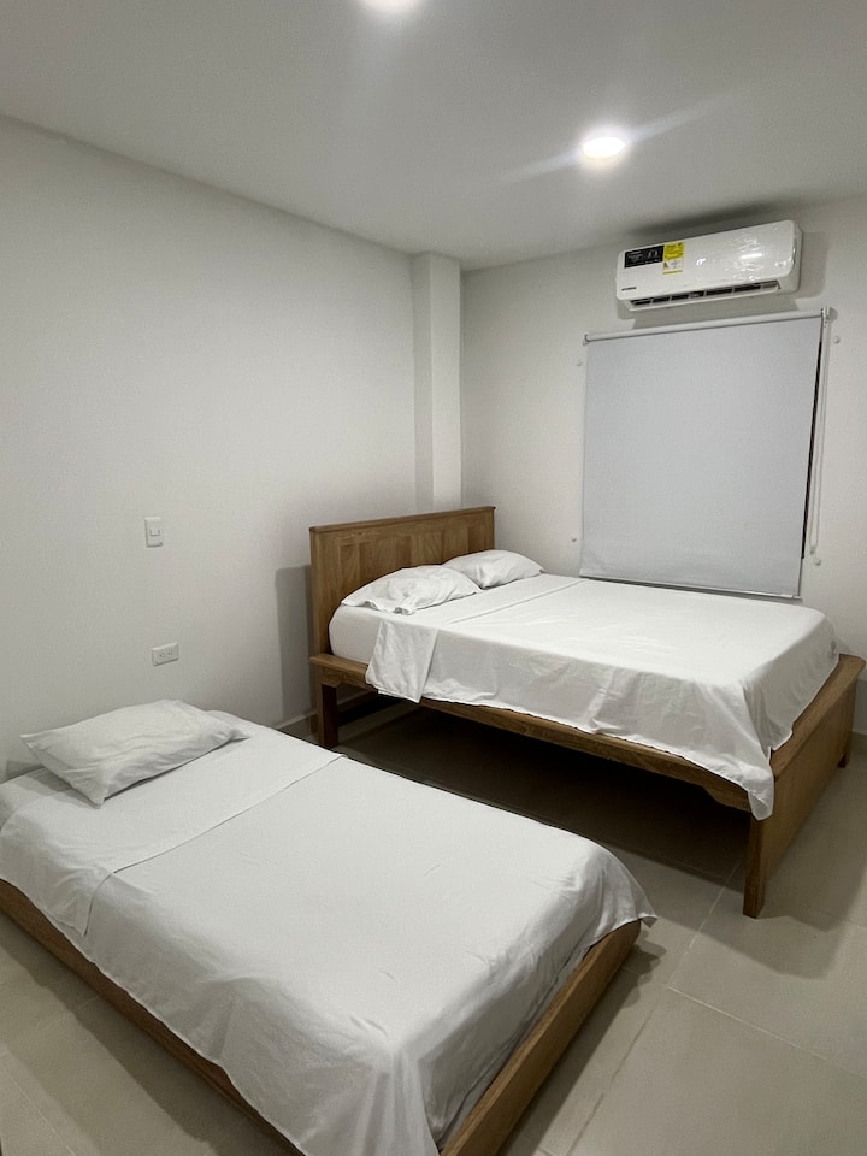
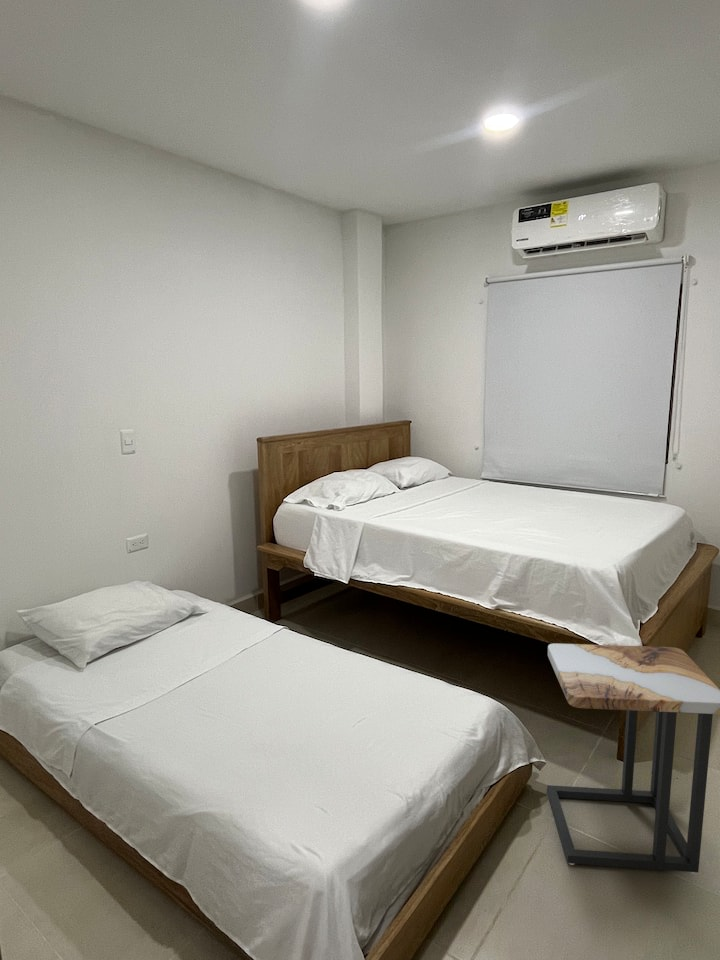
+ side table [546,643,720,875]
